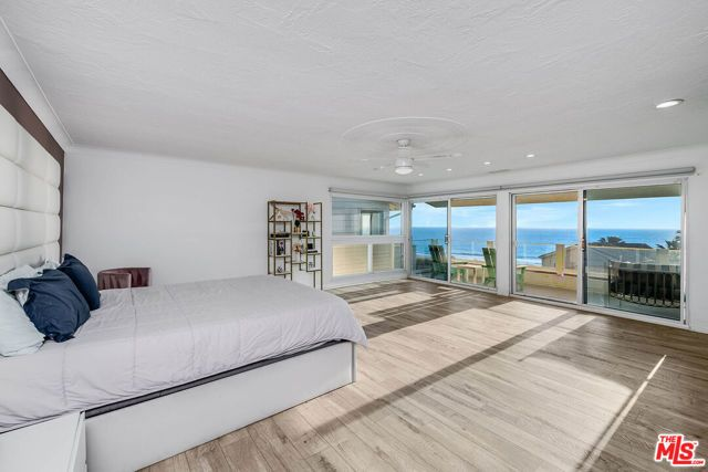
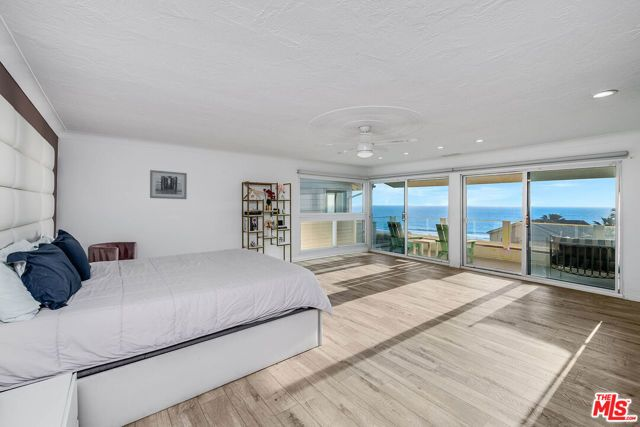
+ wall art [149,169,188,200]
